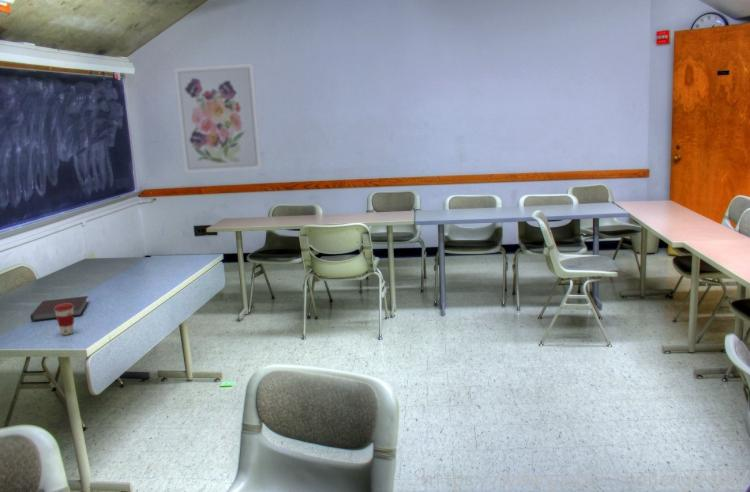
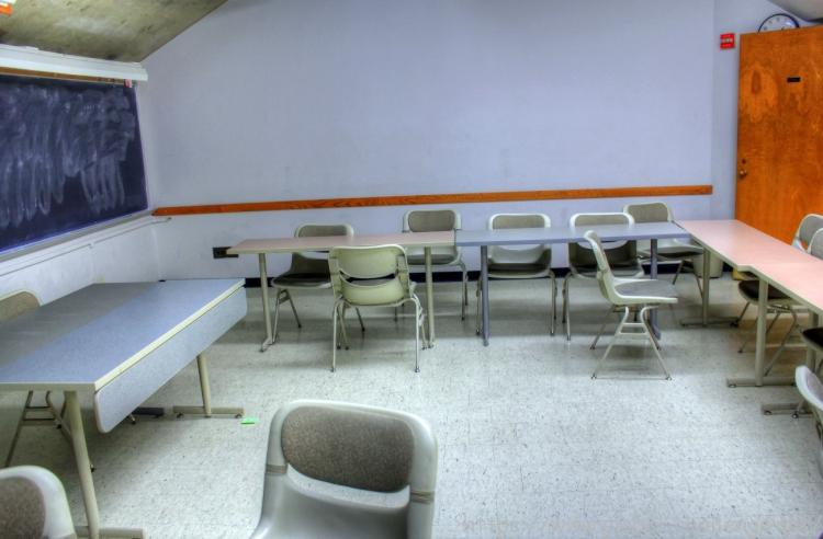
- notebook [29,295,90,322]
- coffee cup [54,303,75,336]
- wall art [173,63,263,174]
